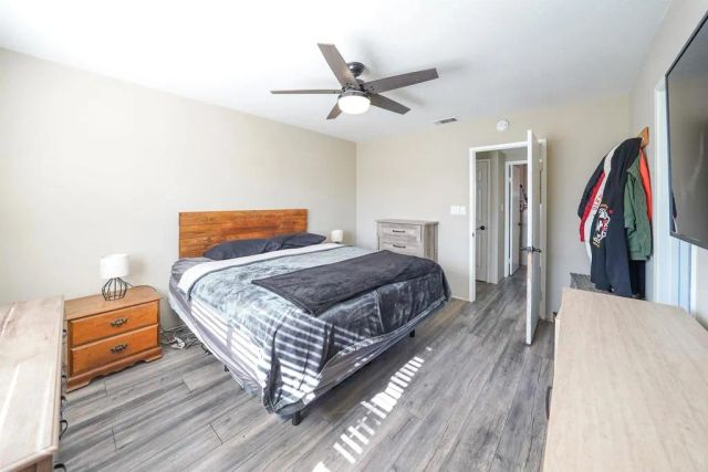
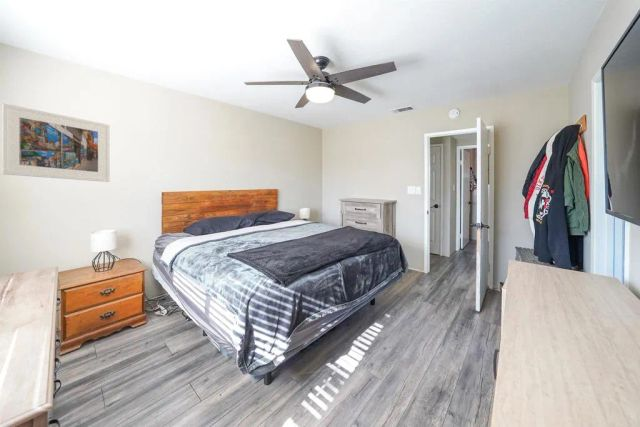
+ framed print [1,102,111,183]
